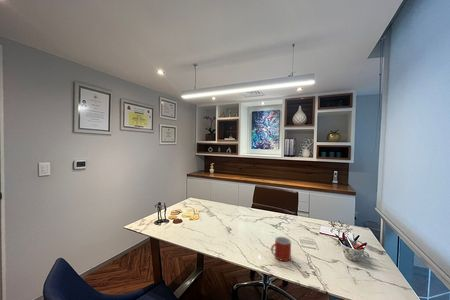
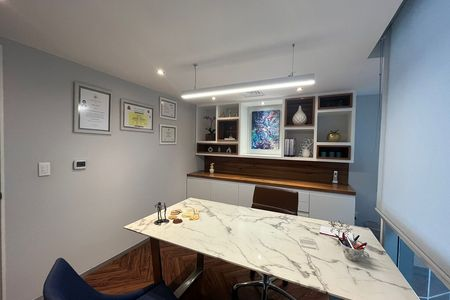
- mug [270,236,292,262]
